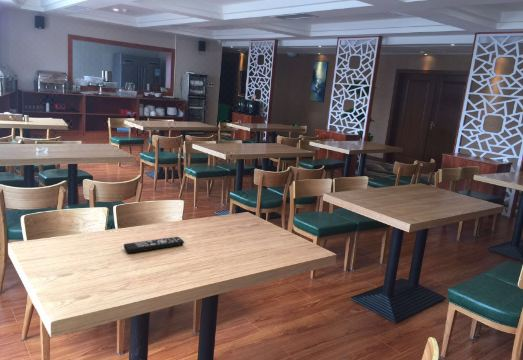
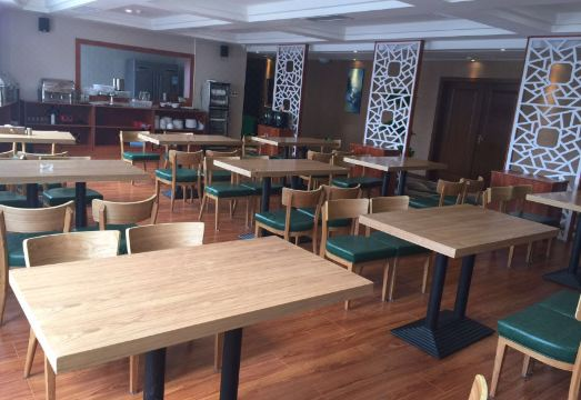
- remote control [123,236,185,254]
